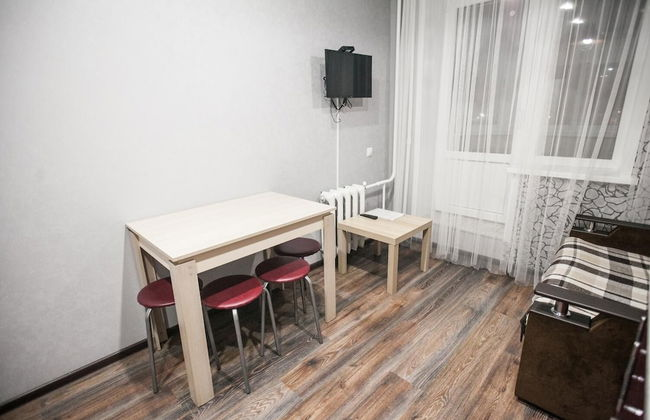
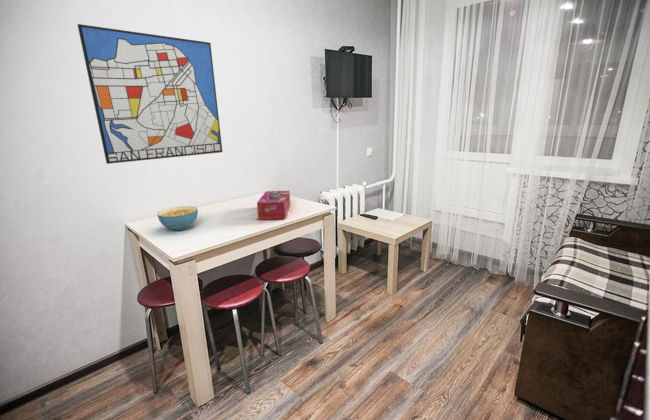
+ tissue box [256,190,291,221]
+ cereal bowl [156,205,199,231]
+ wall art [77,23,223,165]
